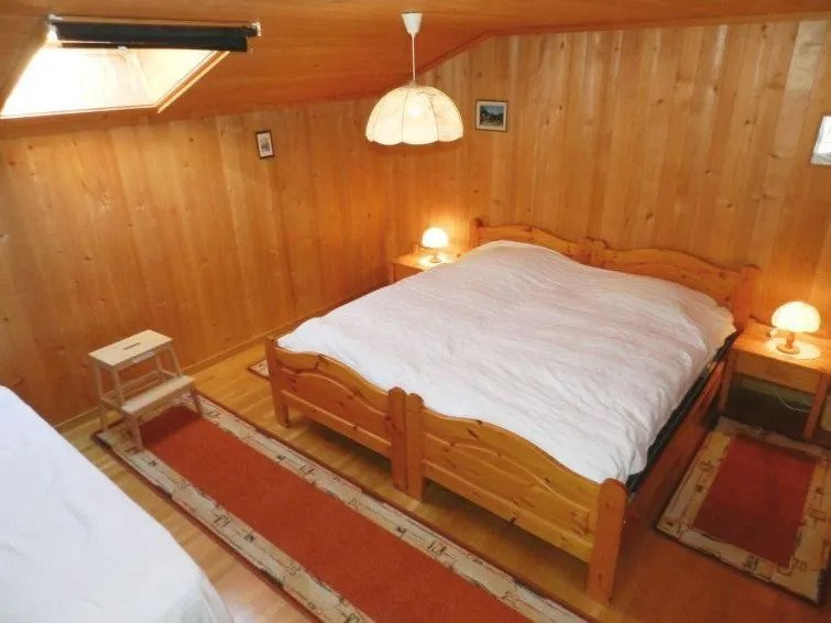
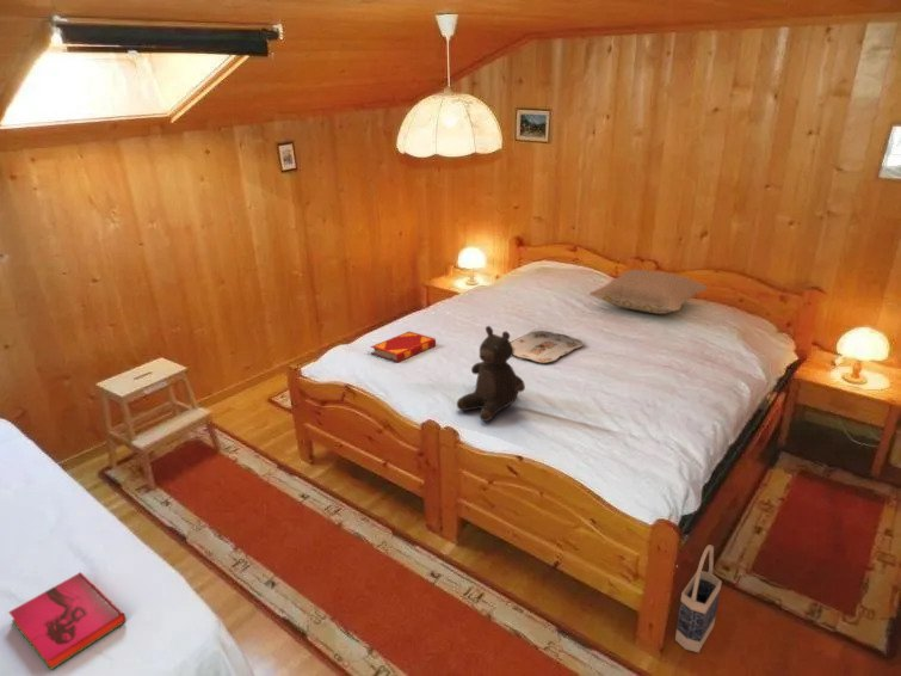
+ hardback book [7,571,128,671]
+ bag [674,543,723,653]
+ serving tray [510,330,585,364]
+ hardback book [370,331,437,363]
+ teddy bear [456,325,526,423]
+ pillow [588,269,710,315]
